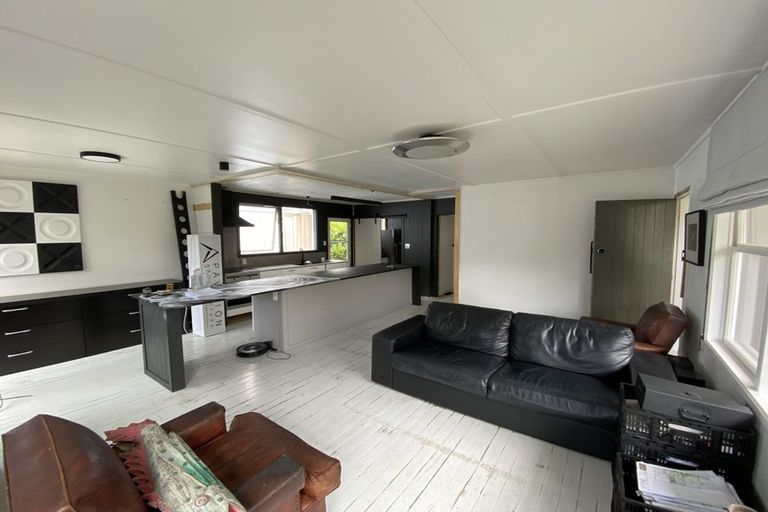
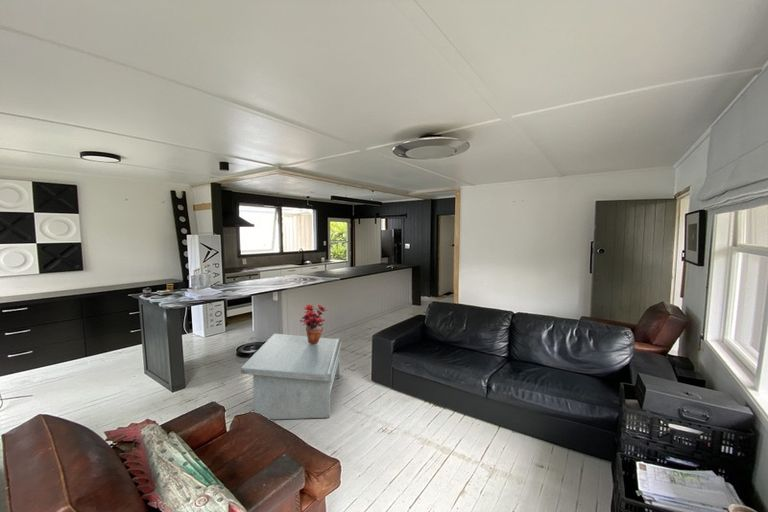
+ potted plant [299,303,329,344]
+ coffee table [240,333,342,420]
